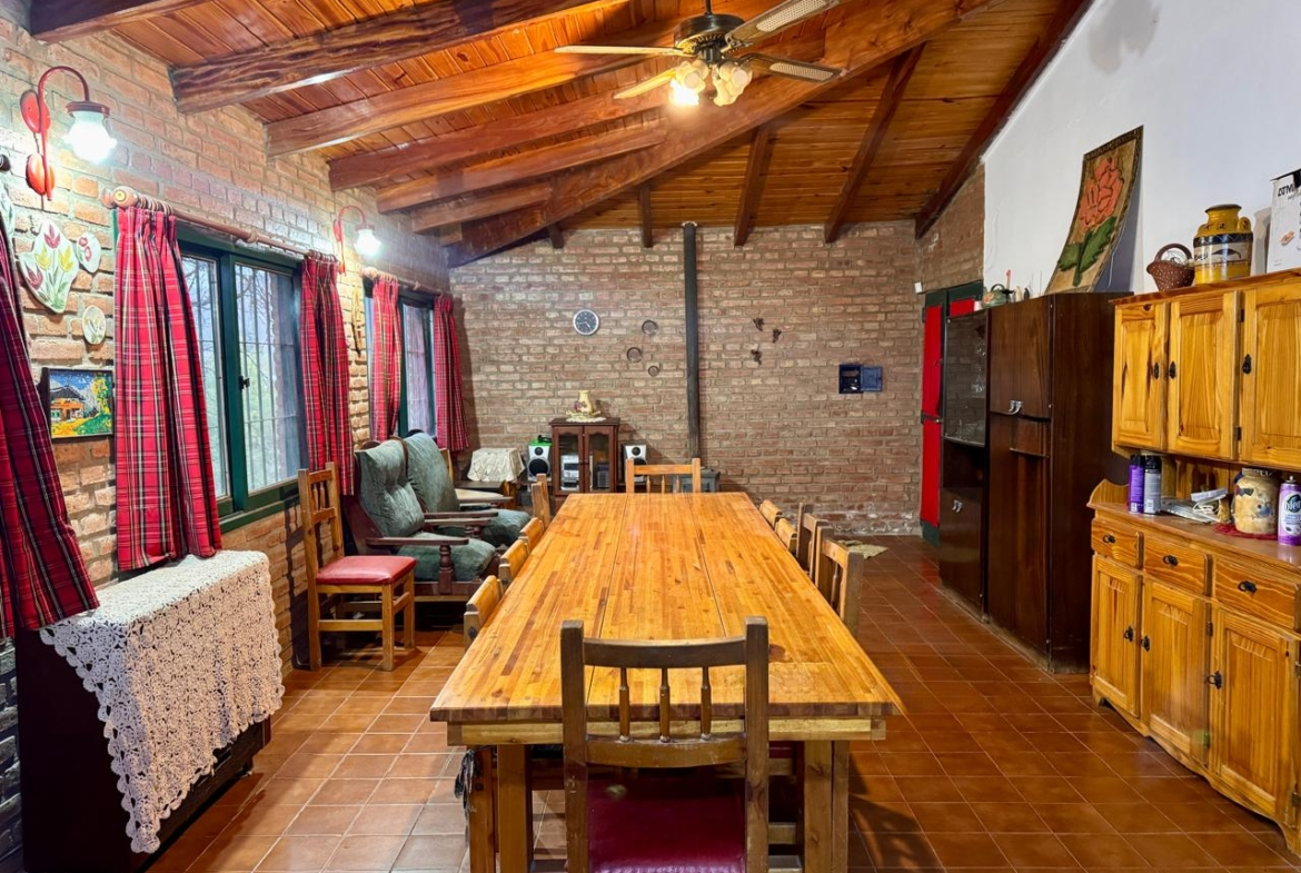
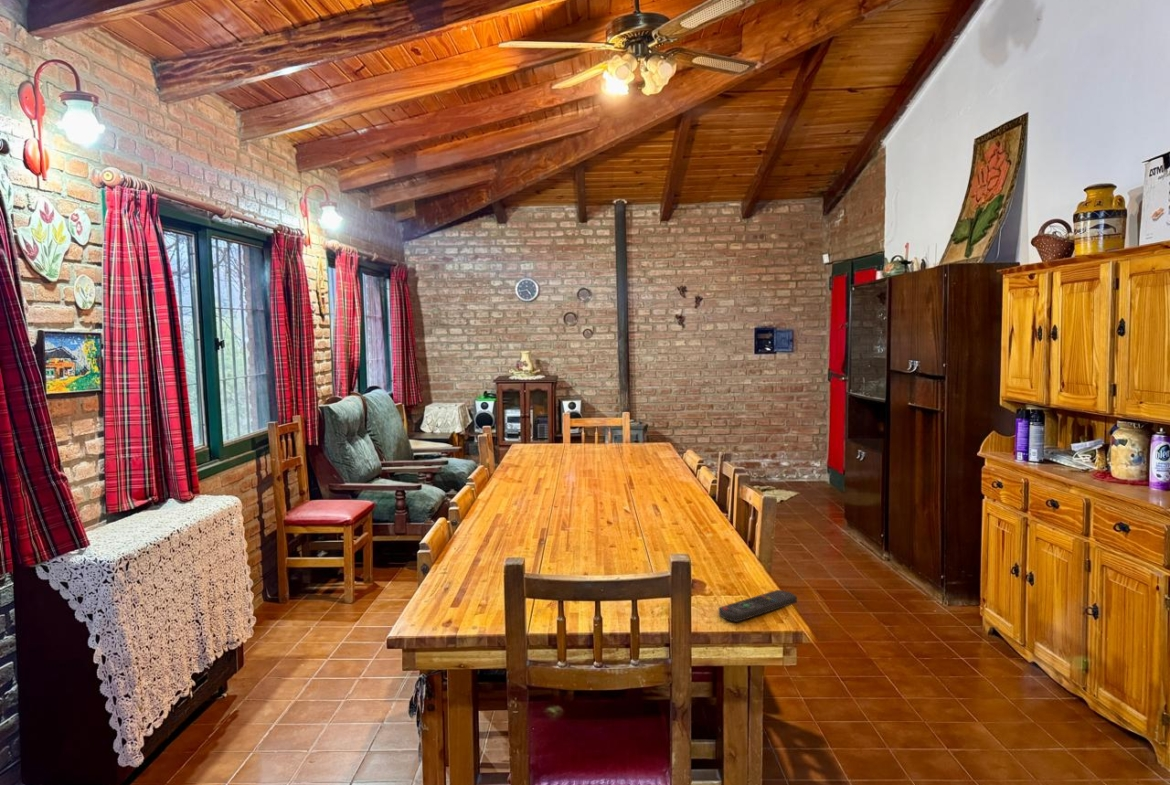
+ remote control [718,589,798,623]
